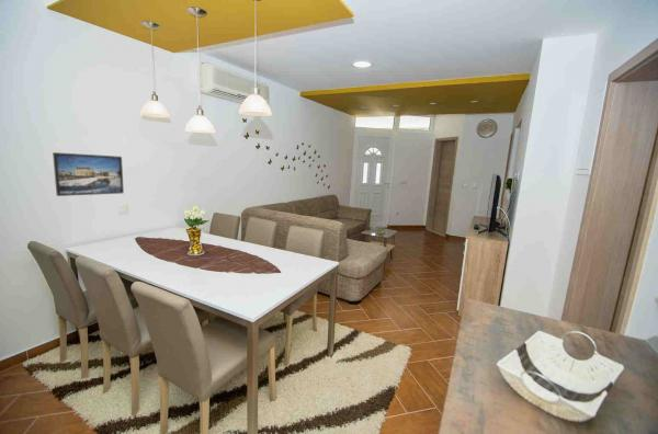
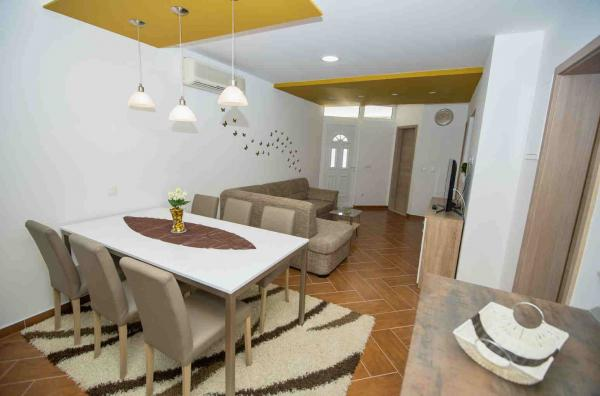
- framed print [52,151,125,197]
